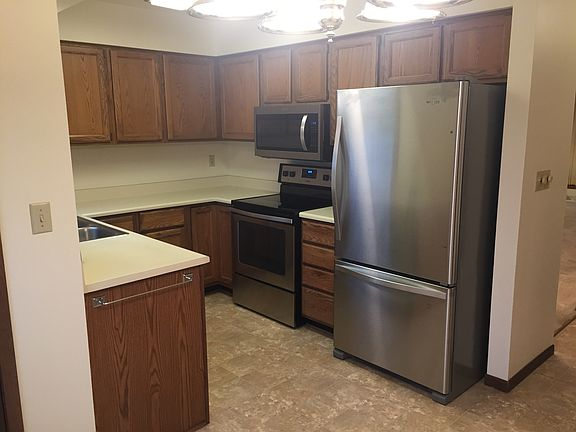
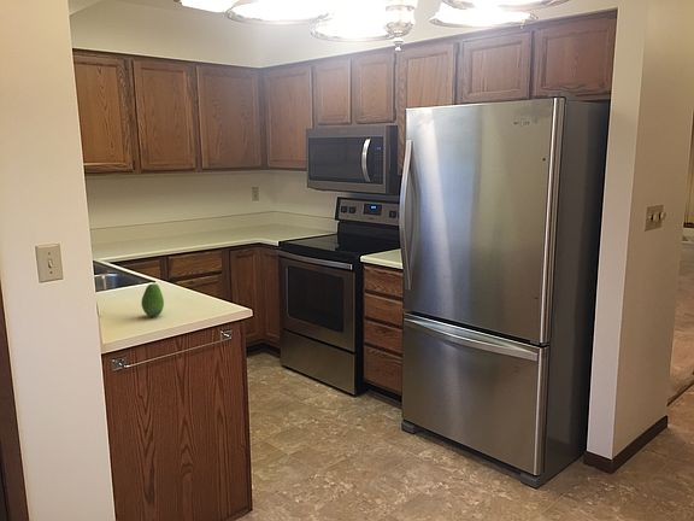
+ fruit [140,282,165,318]
